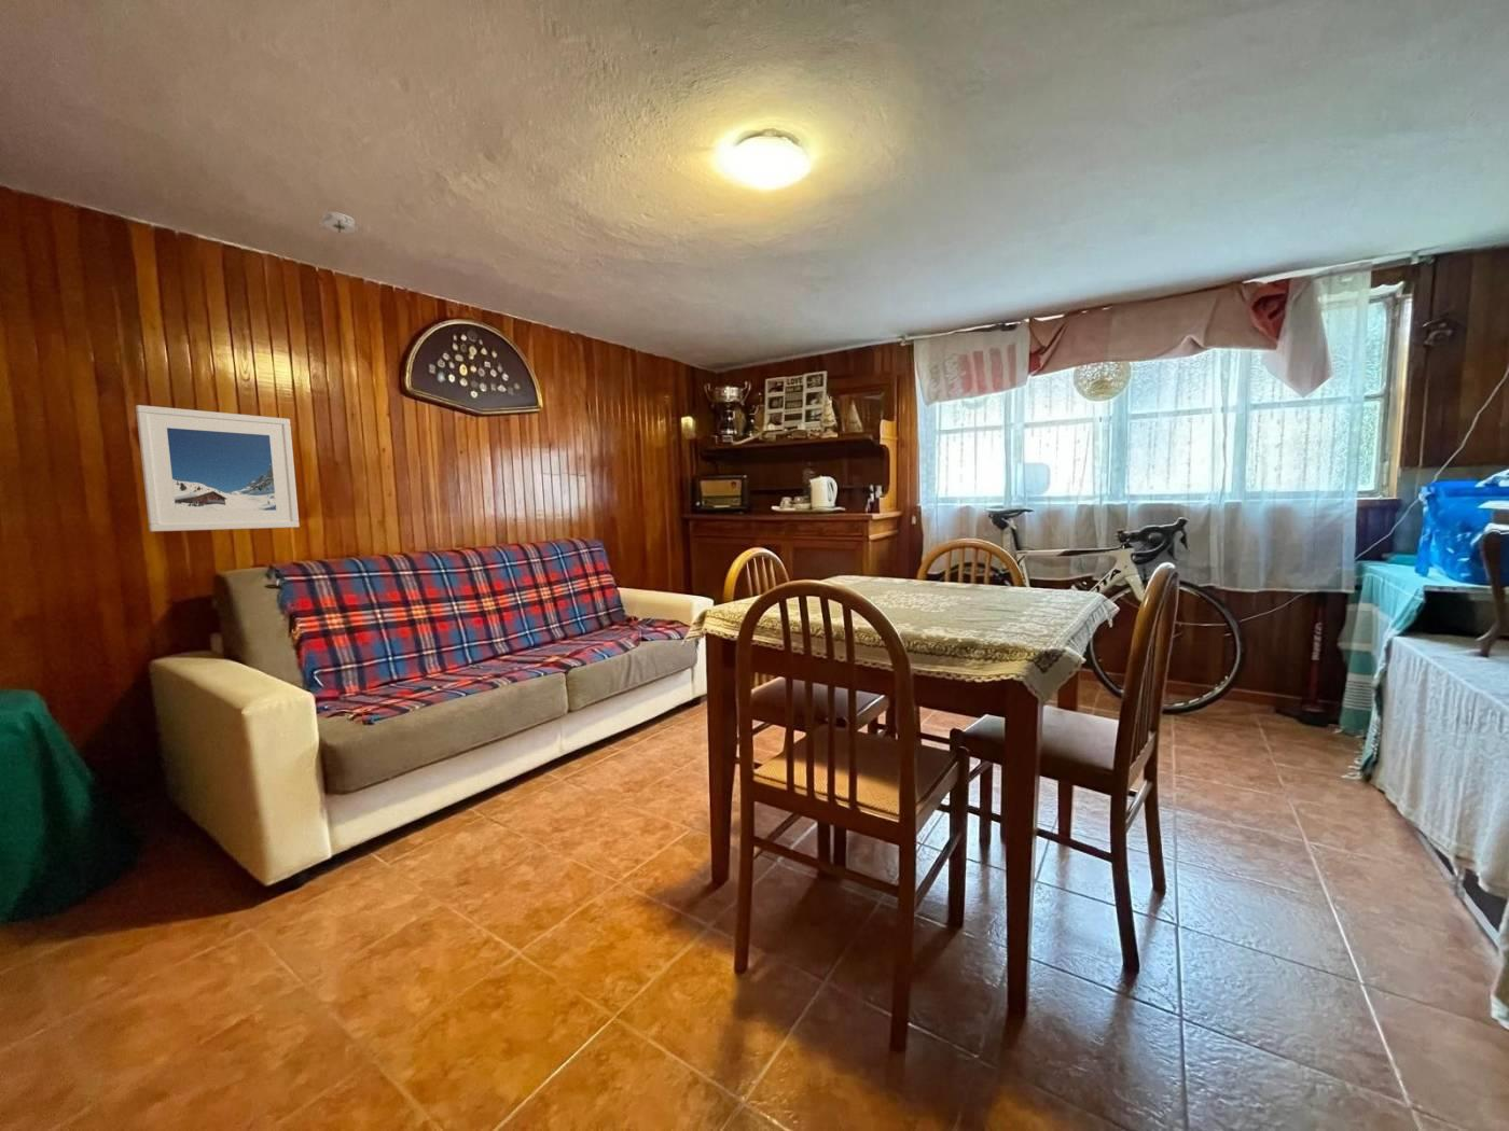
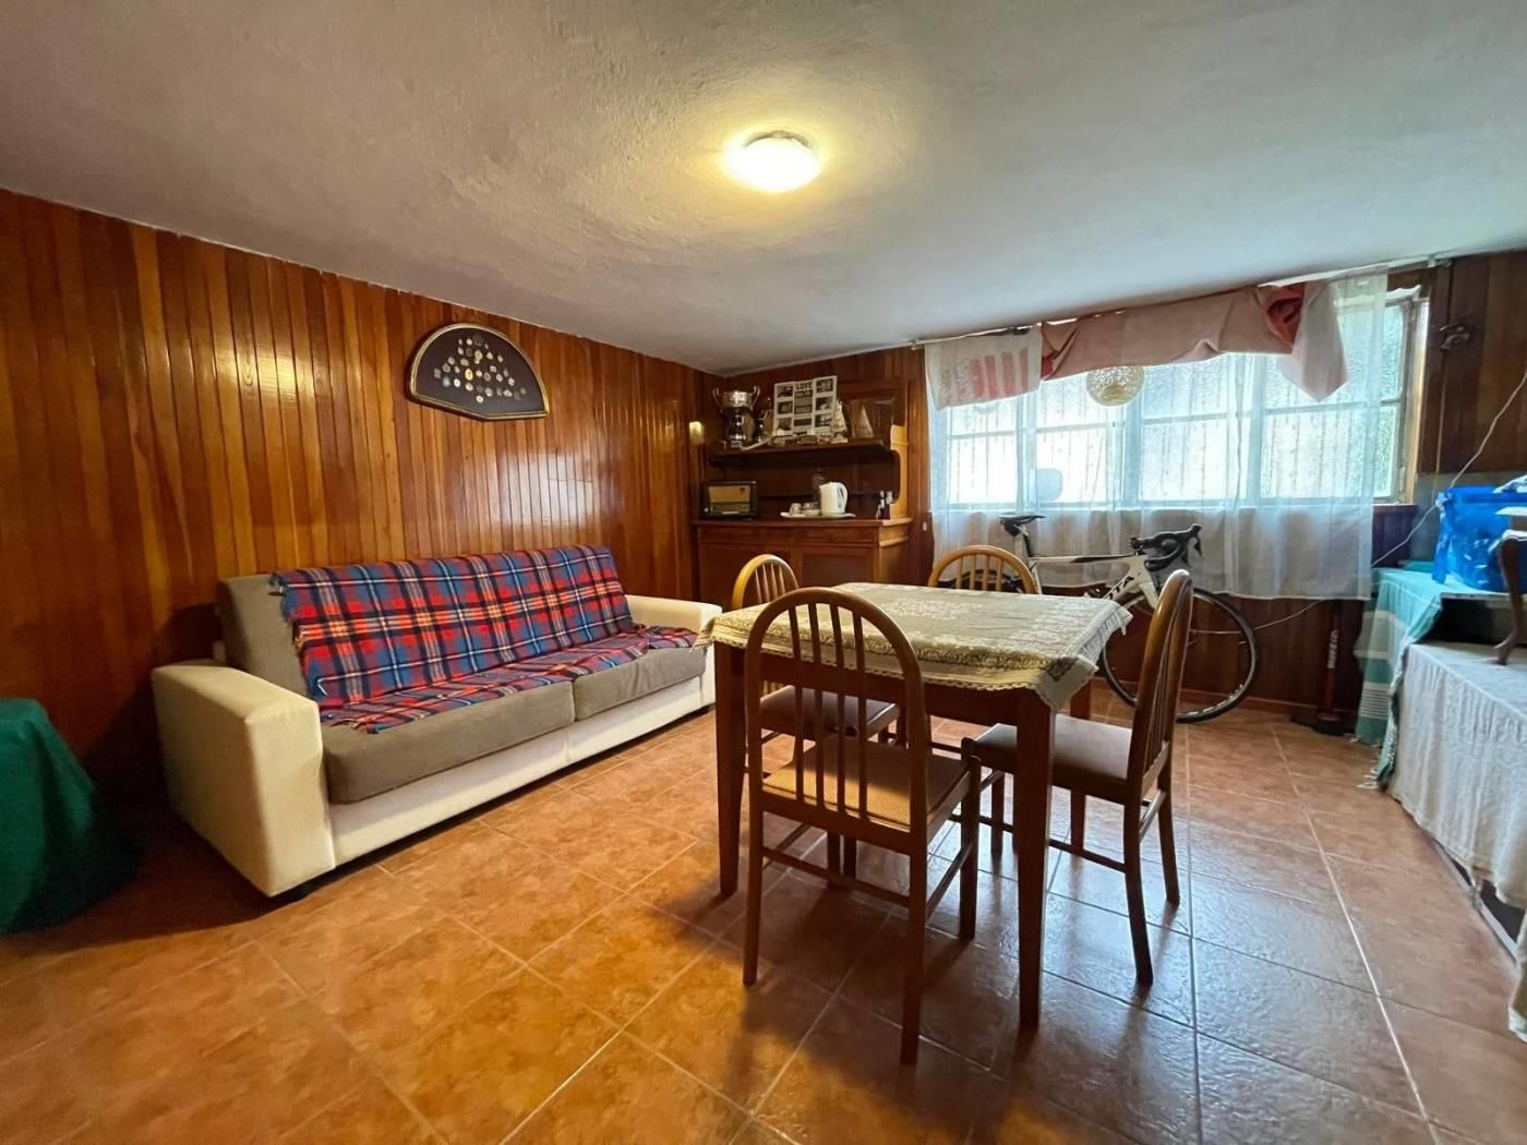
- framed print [134,404,301,532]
- smoke detector [318,211,359,234]
